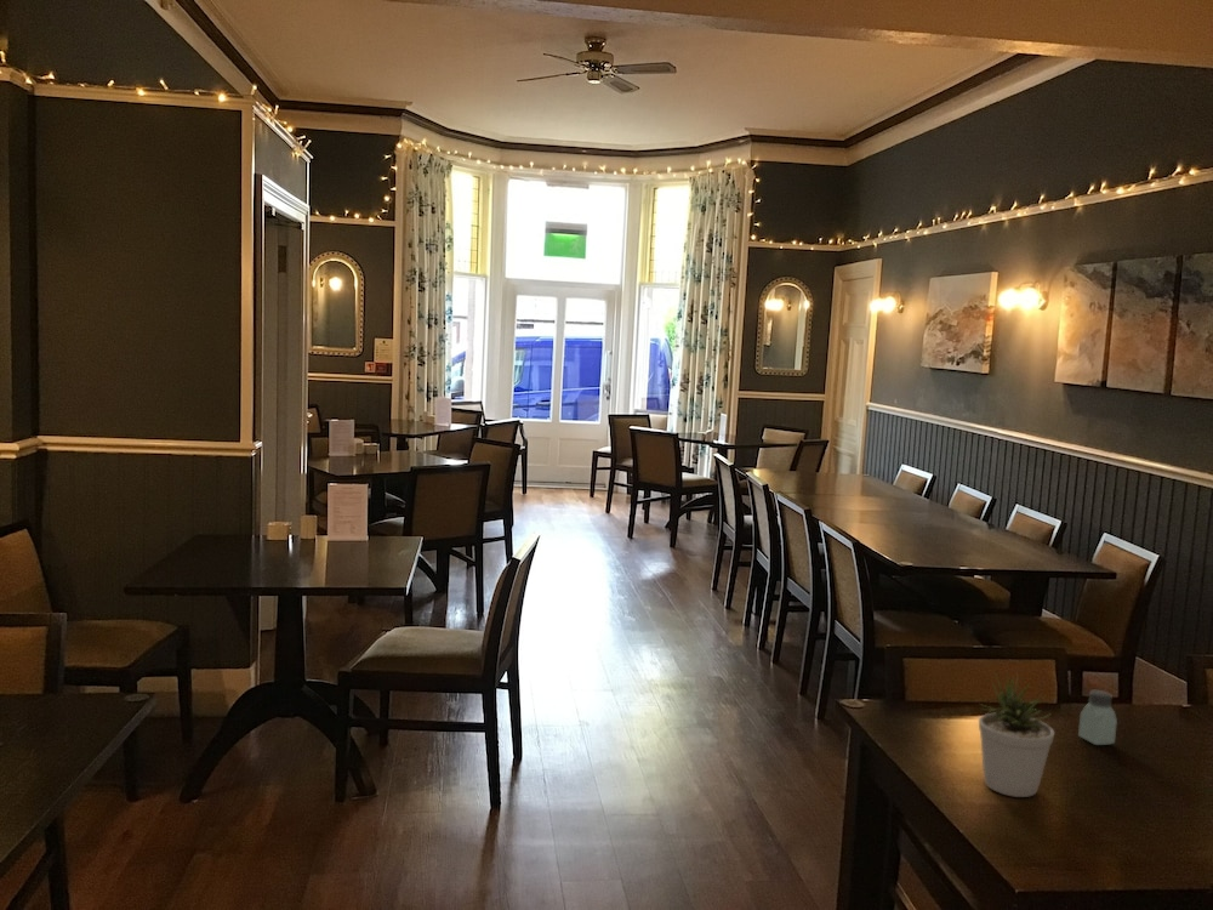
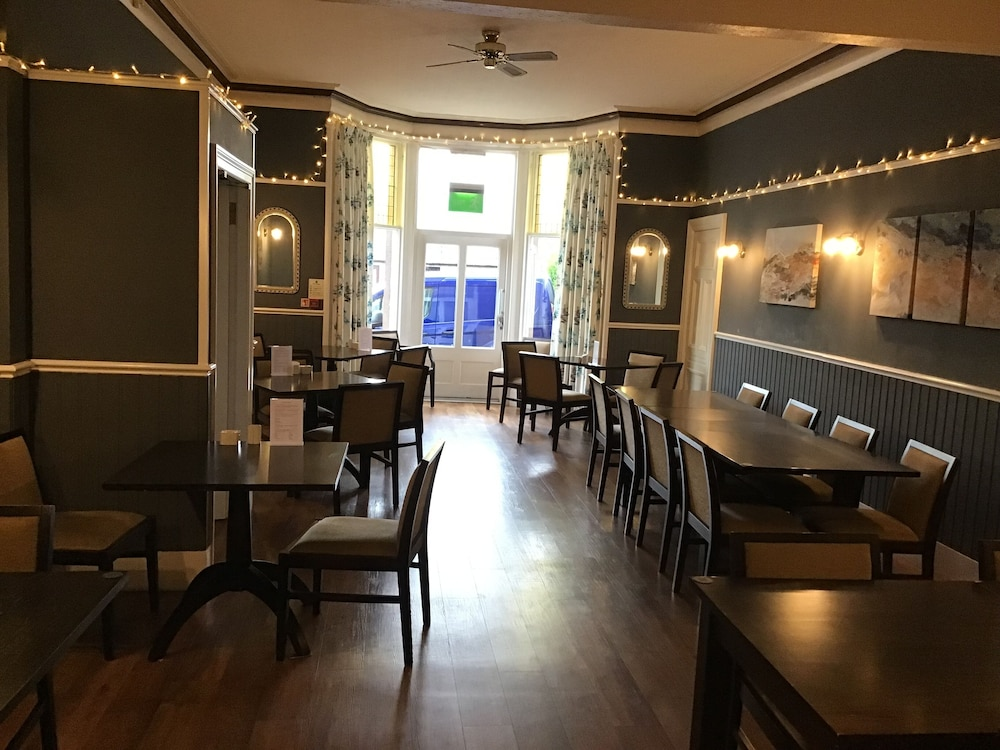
- potted plant [978,671,1055,798]
- saltshaker [1077,689,1118,746]
